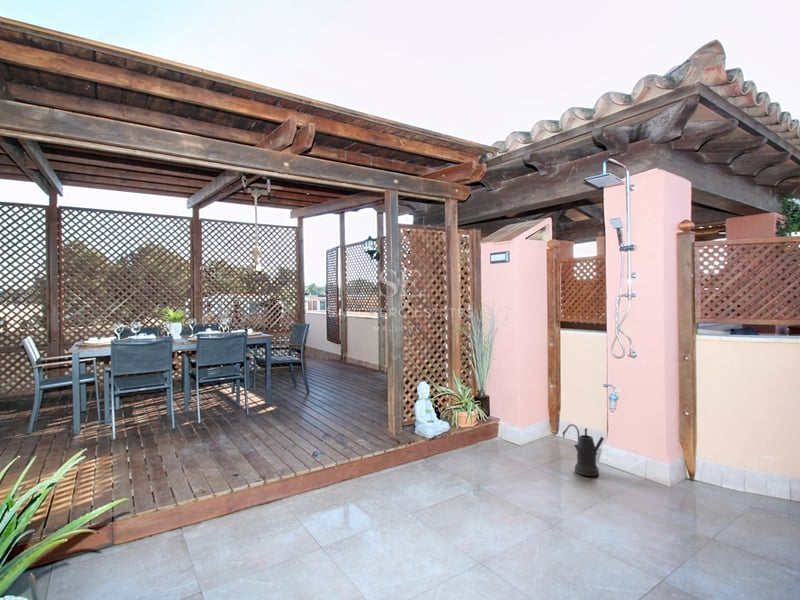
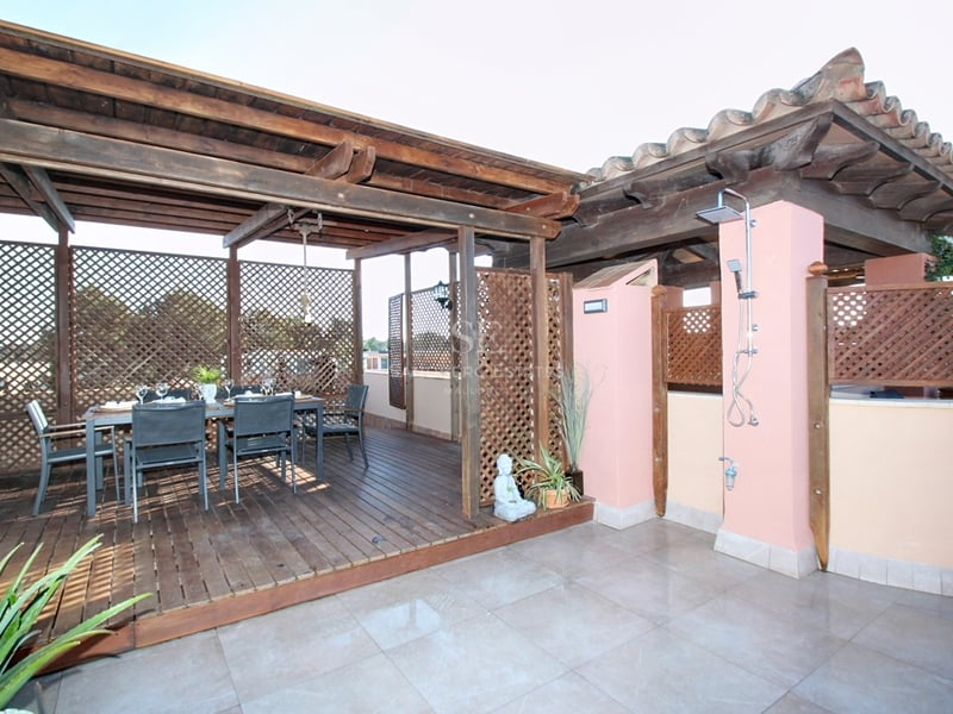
- watering can [562,423,605,477]
